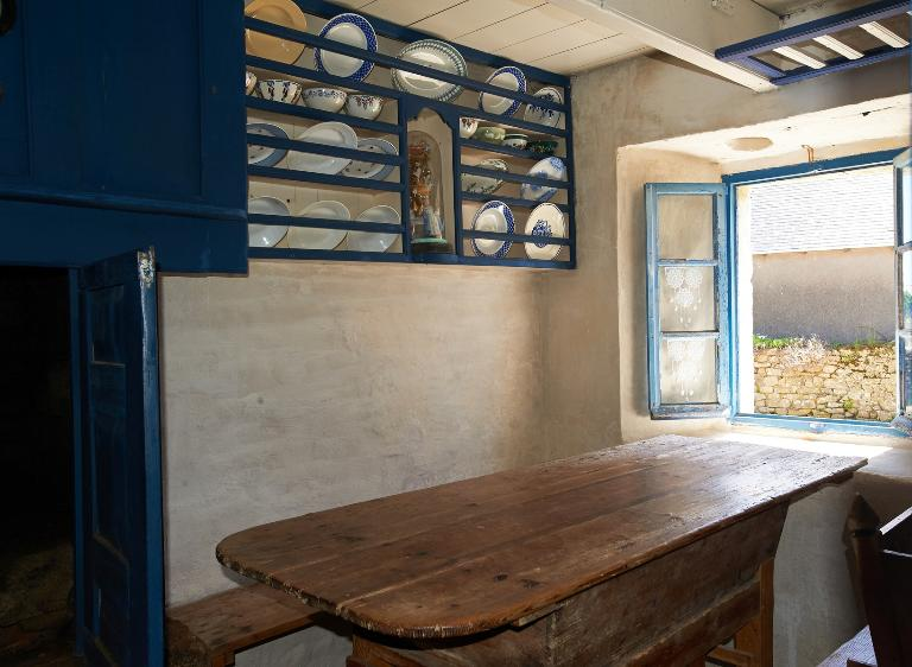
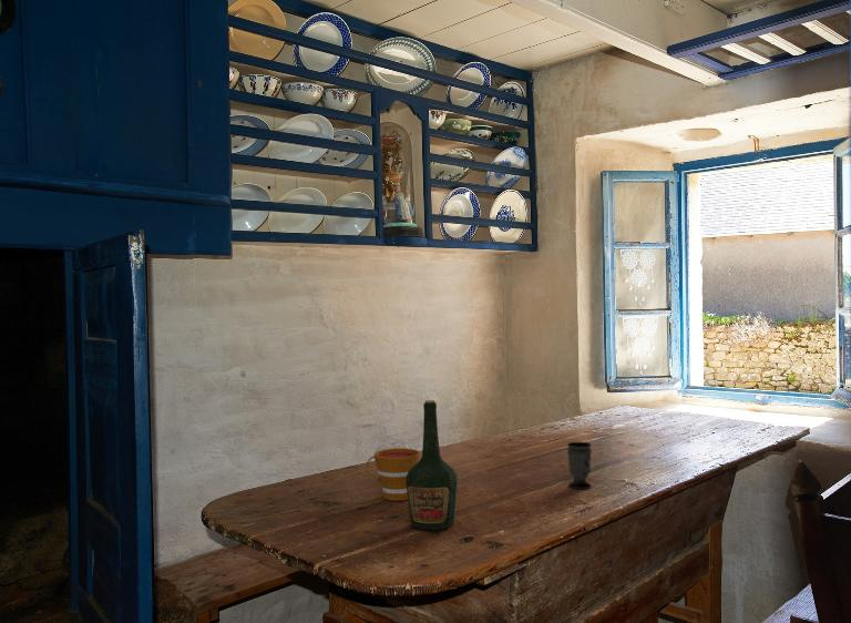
+ bottle [406,399,459,531]
+ cup [366,447,421,502]
+ cup [566,441,593,490]
